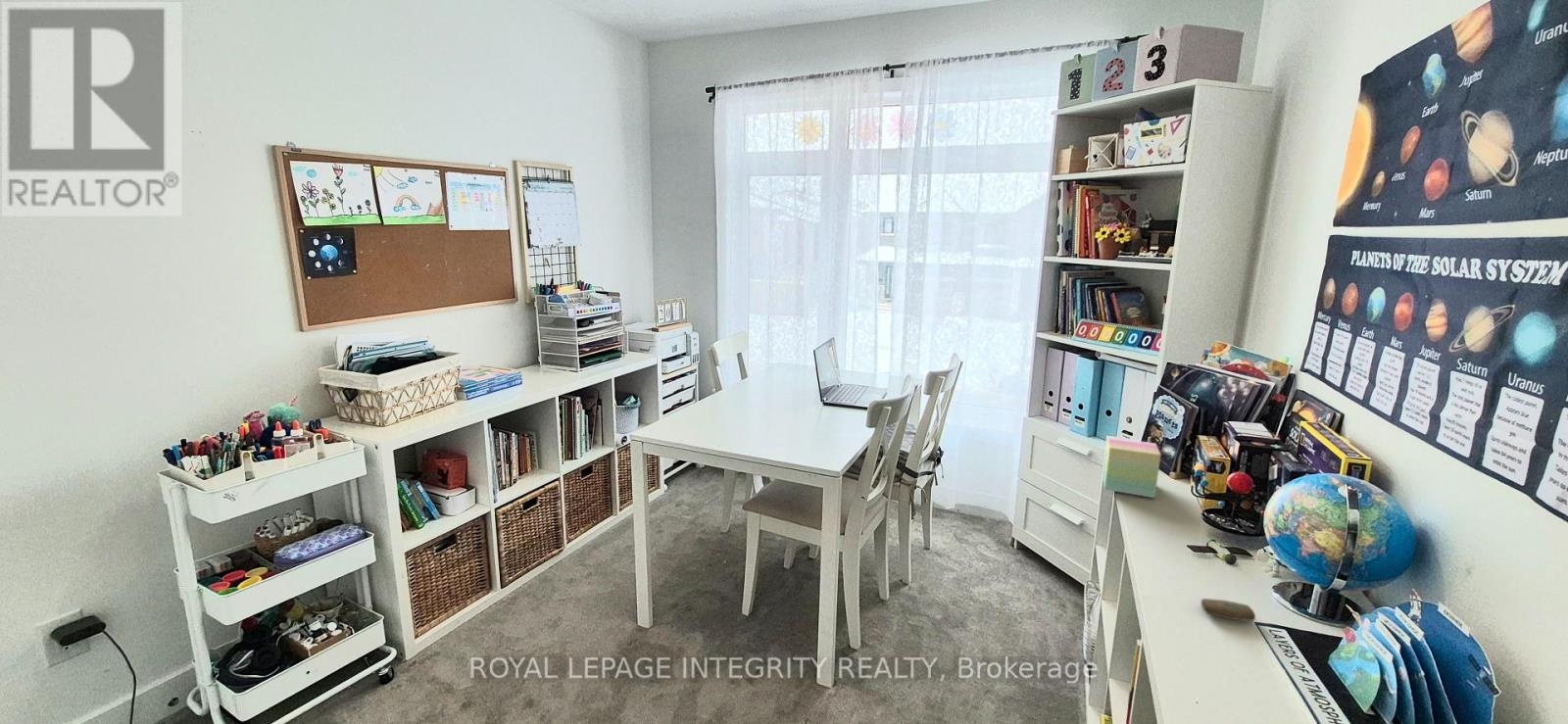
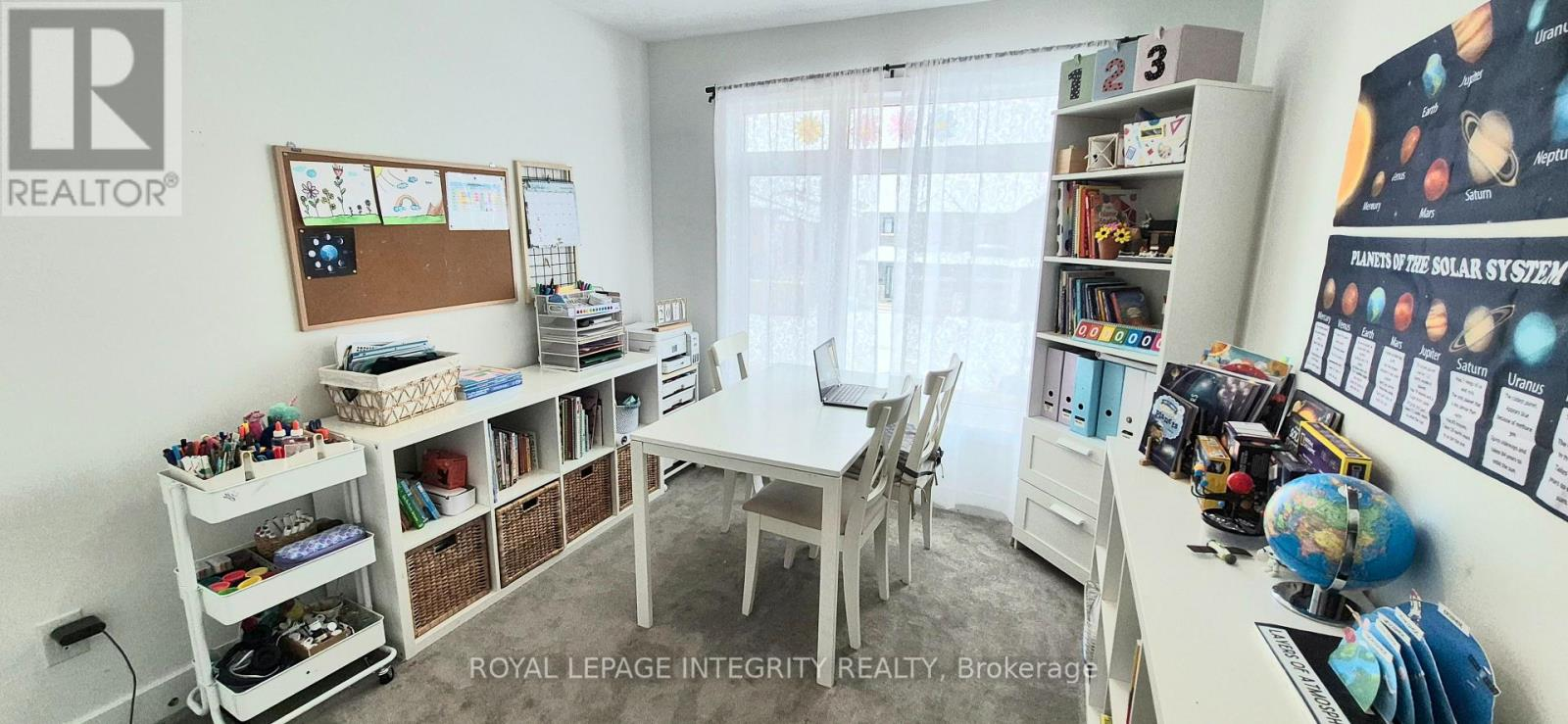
- sticky notes [1103,436,1161,499]
- eraser [1201,598,1256,622]
